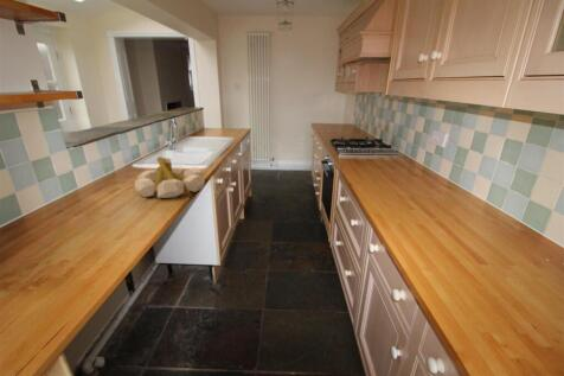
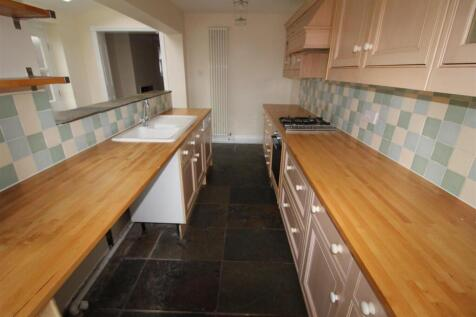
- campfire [134,155,206,199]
